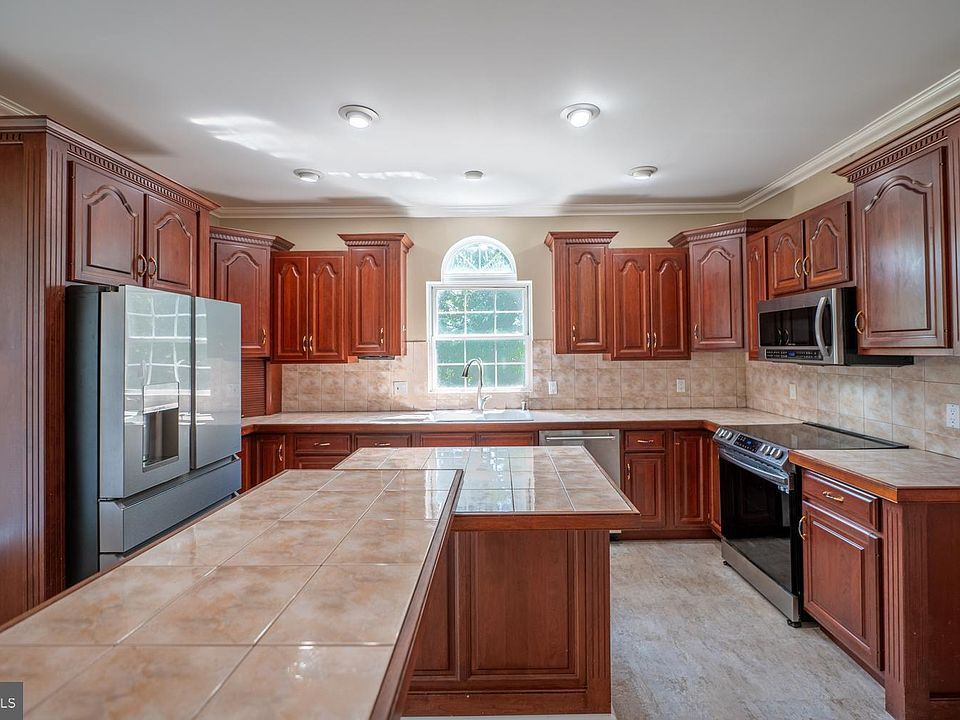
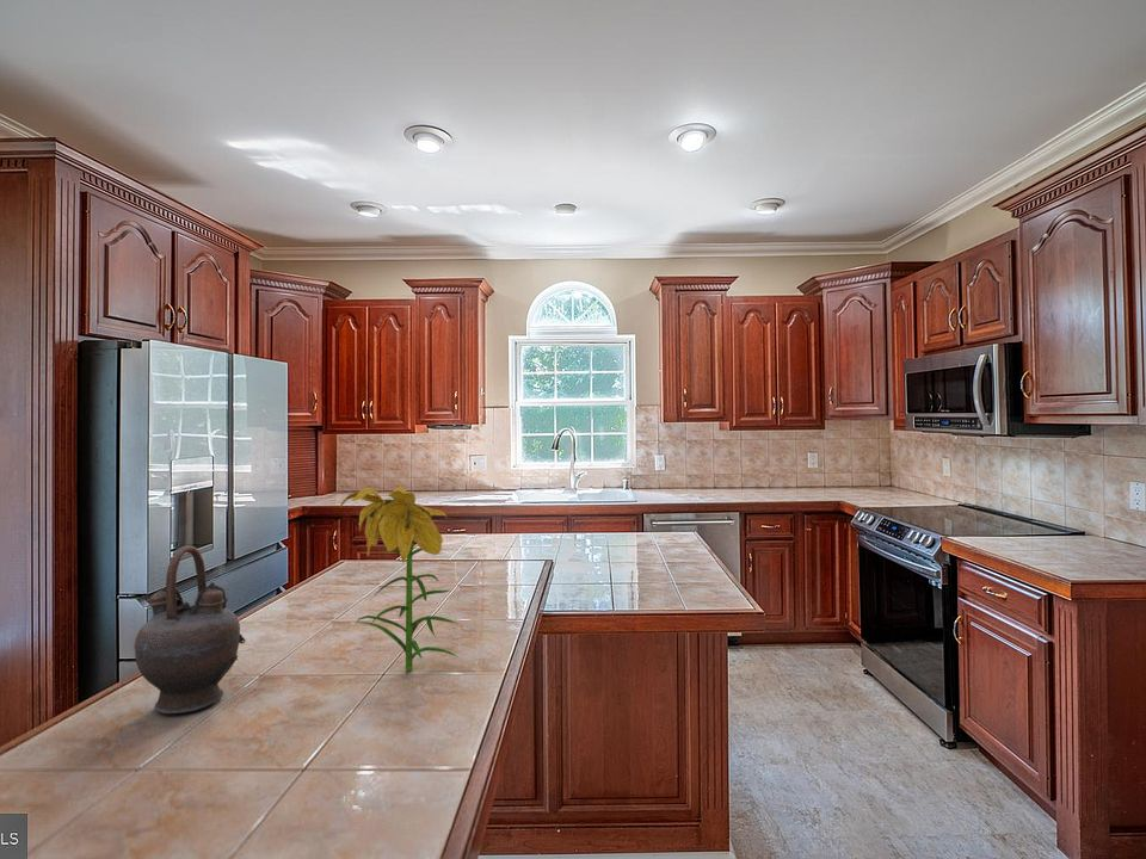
+ teapot [133,544,247,715]
+ flower [339,484,460,672]
